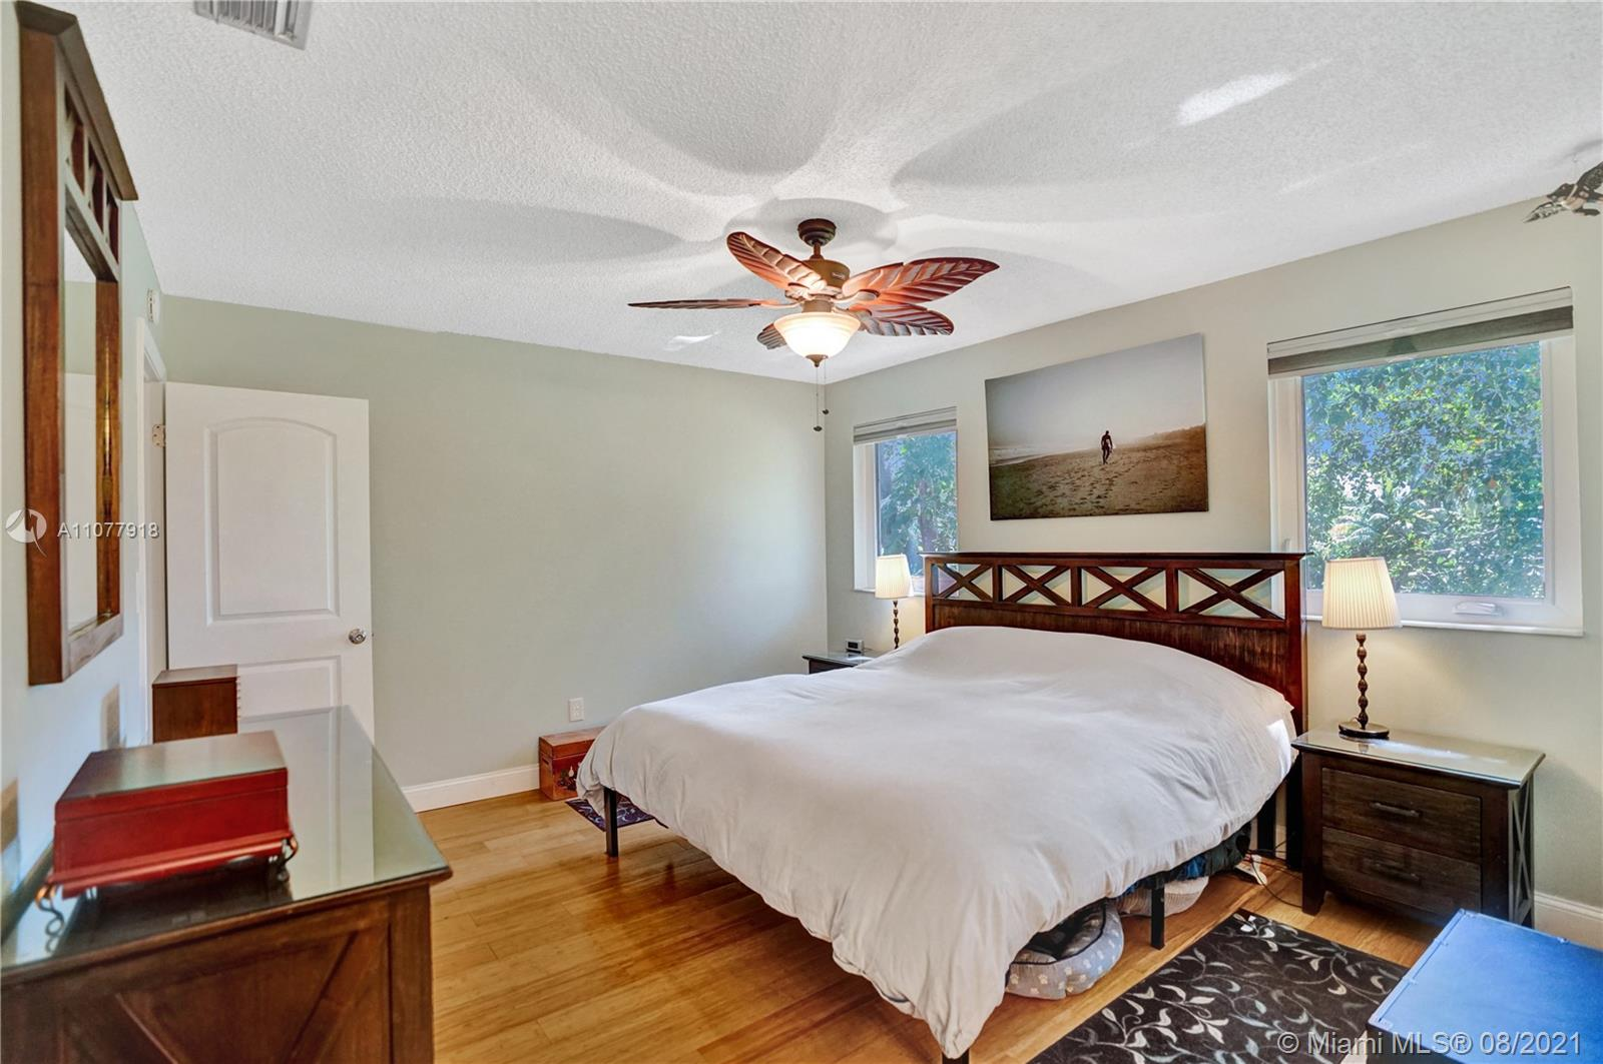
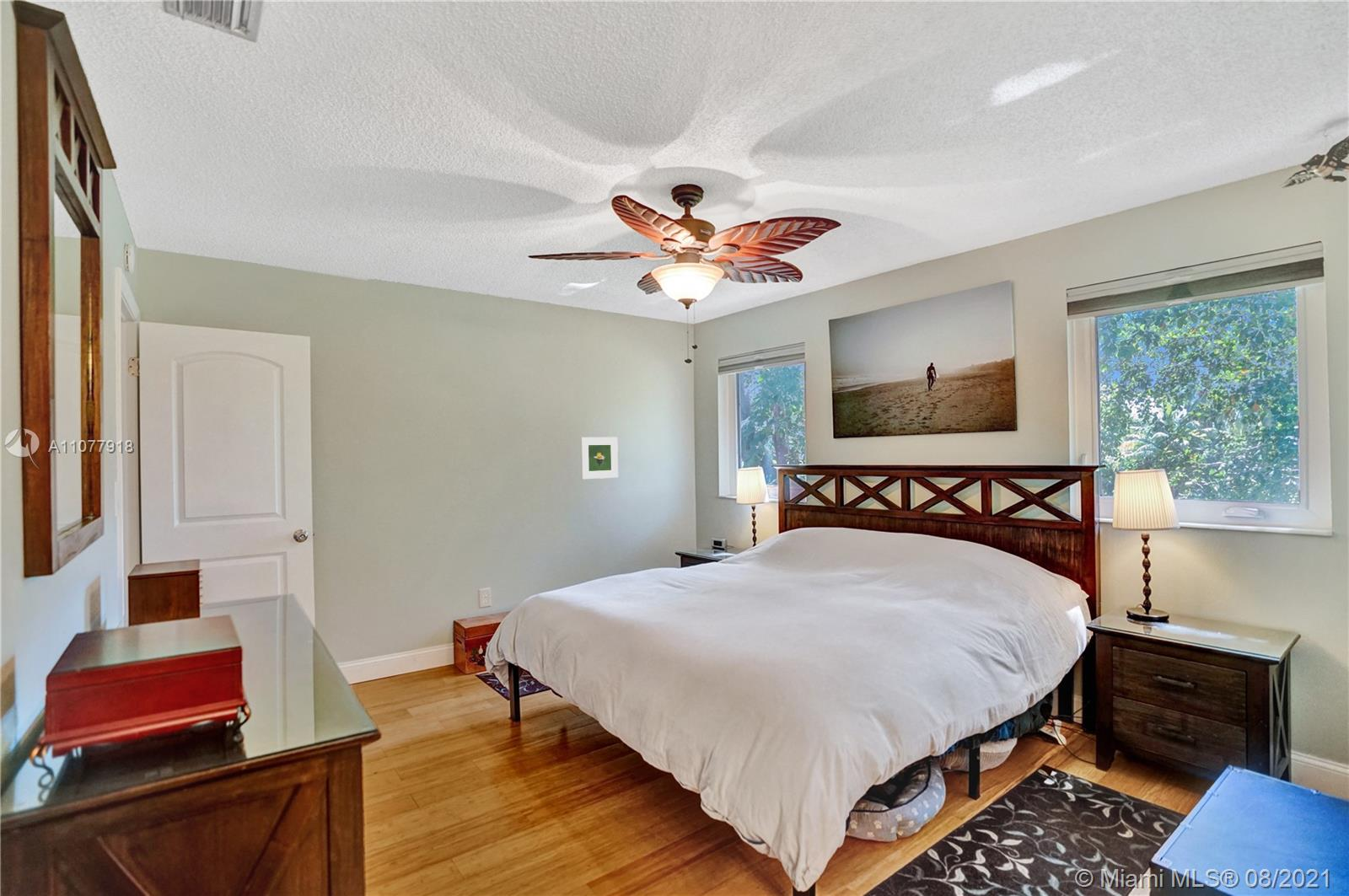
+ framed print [579,437,619,480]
